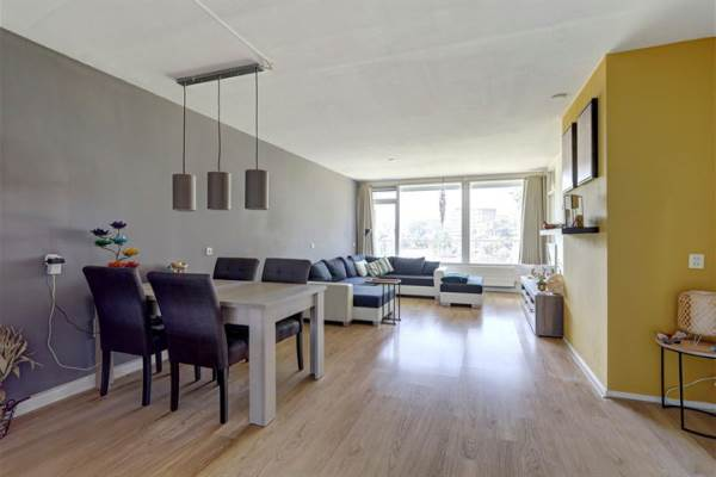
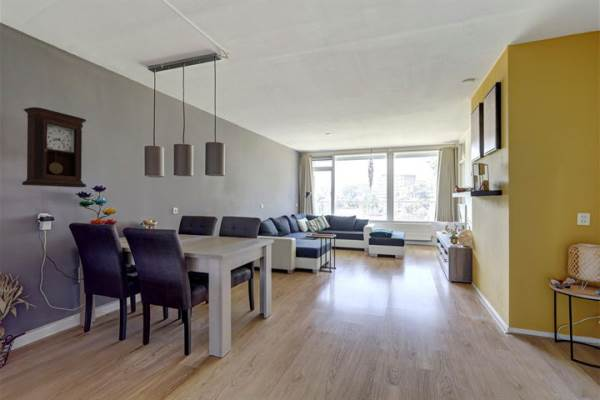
+ pendulum clock [21,106,87,188]
